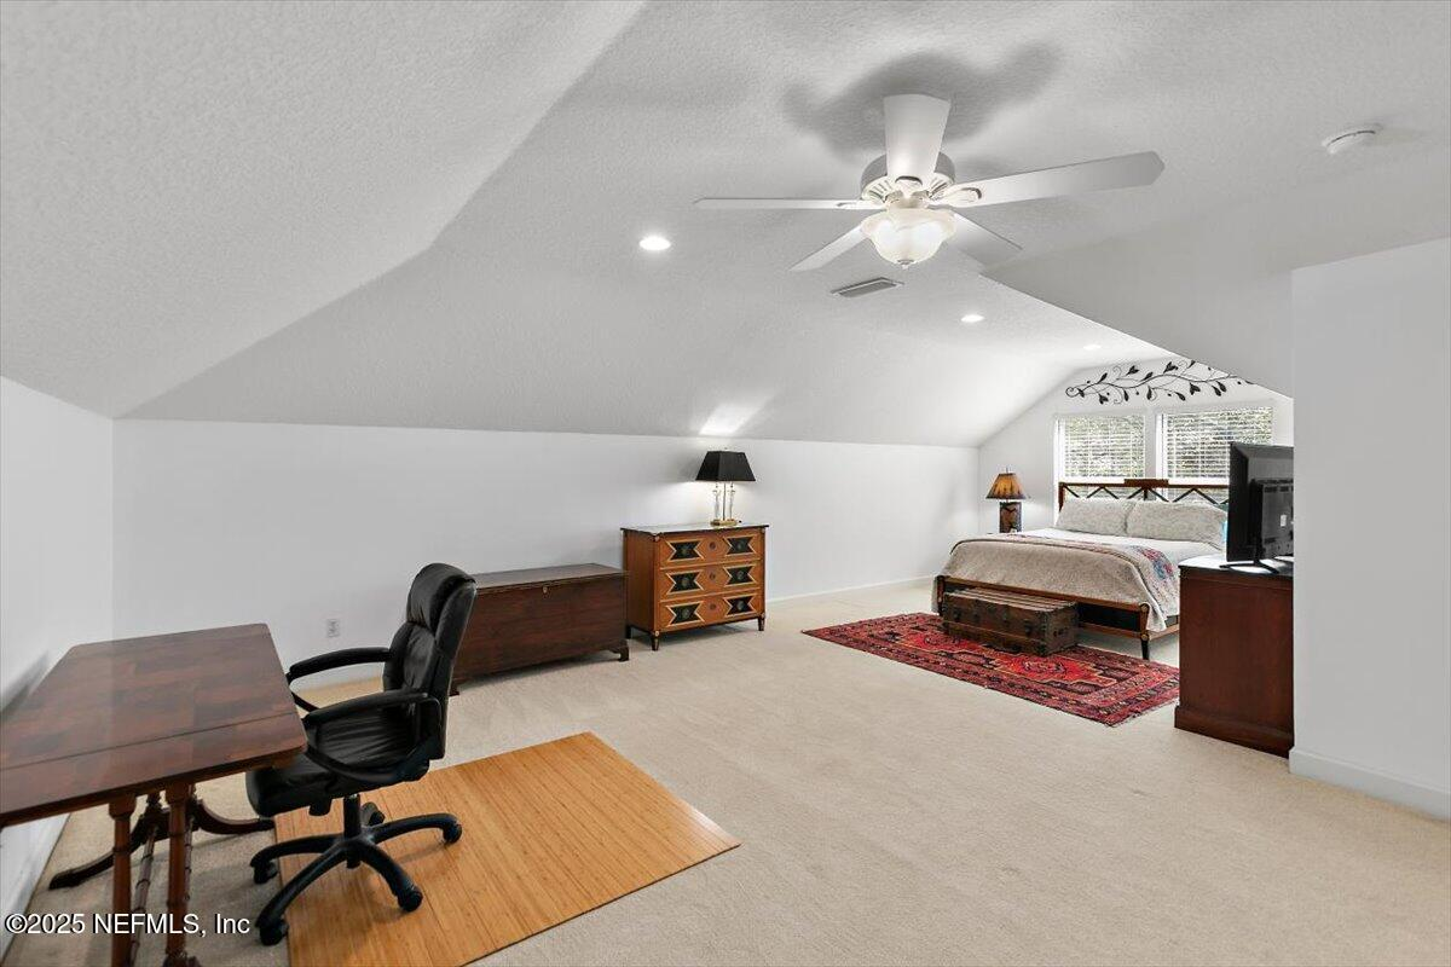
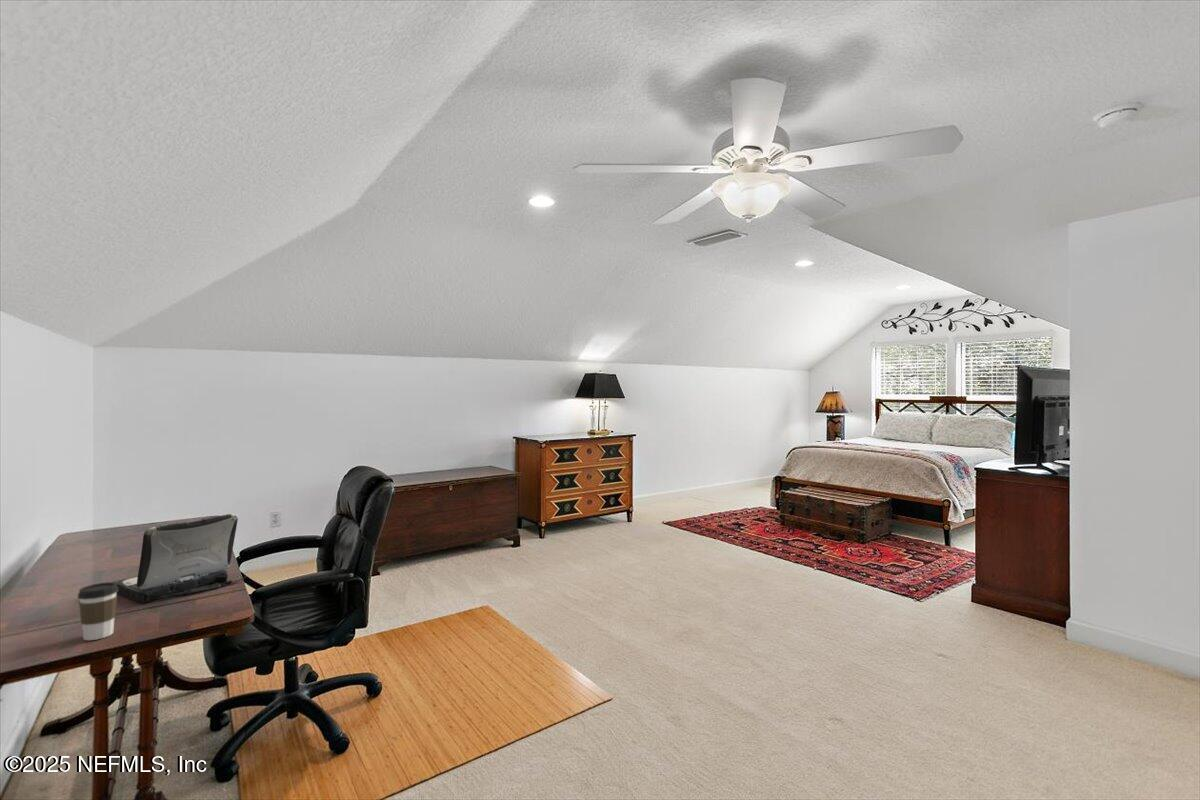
+ laptop [112,513,247,603]
+ coffee cup [77,581,118,641]
